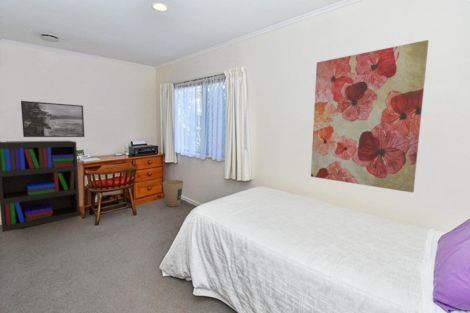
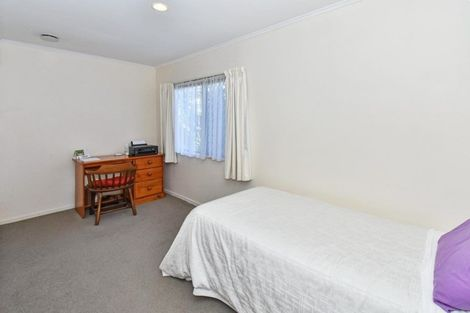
- trash can [162,179,184,208]
- wall art [310,39,430,194]
- bookshelf [0,140,81,233]
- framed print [20,100,85,138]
